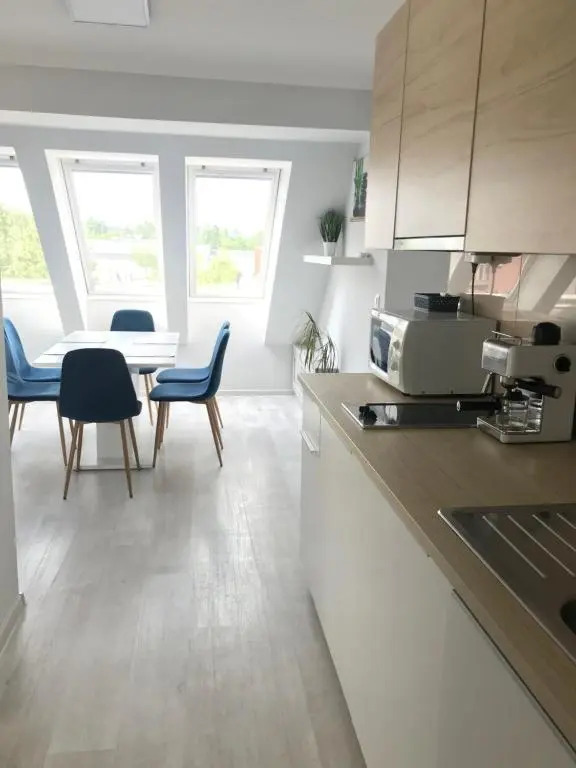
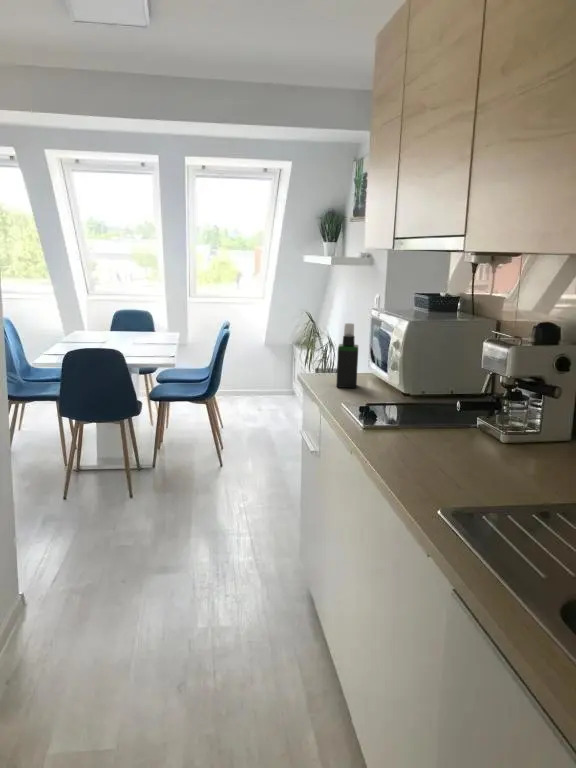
+ spray bottle [335,322,359,389]
